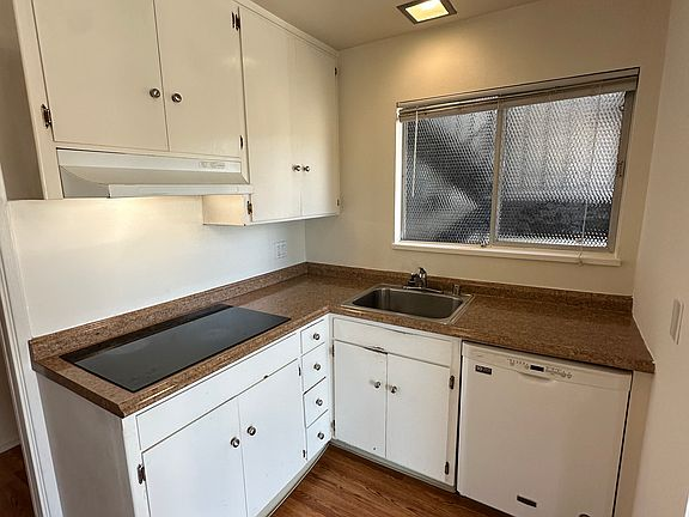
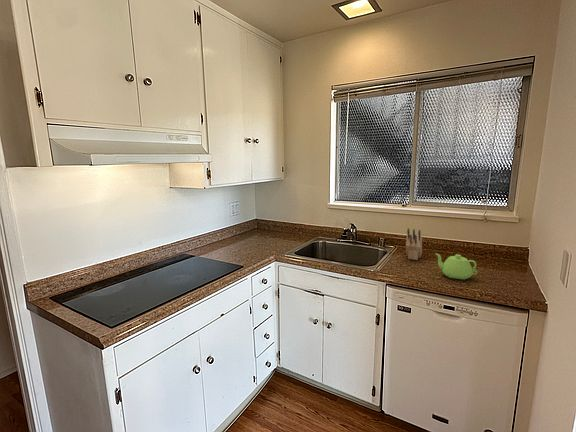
+ knife block [405,227,423,261]
+ teapot [434,252,478,281]
